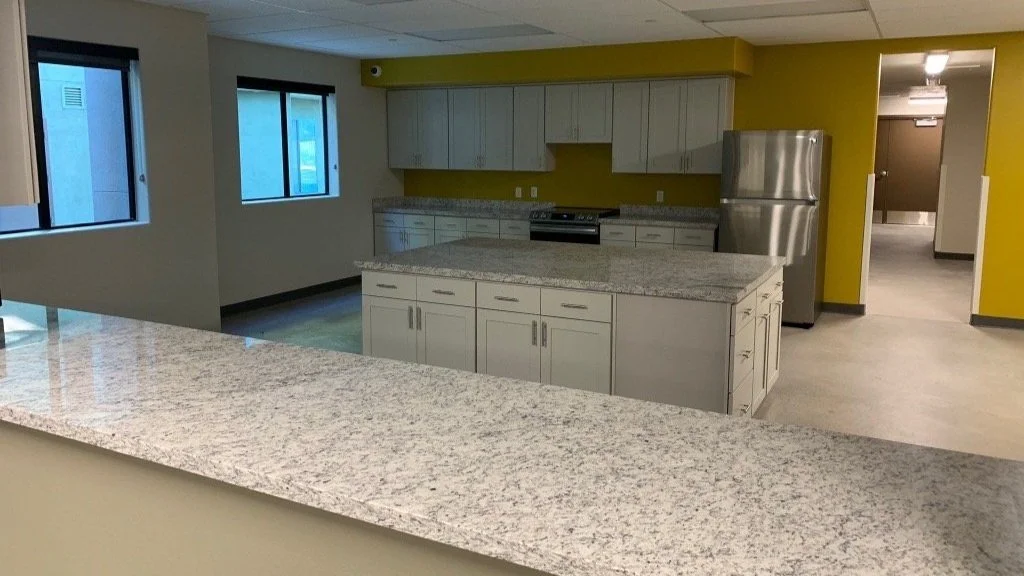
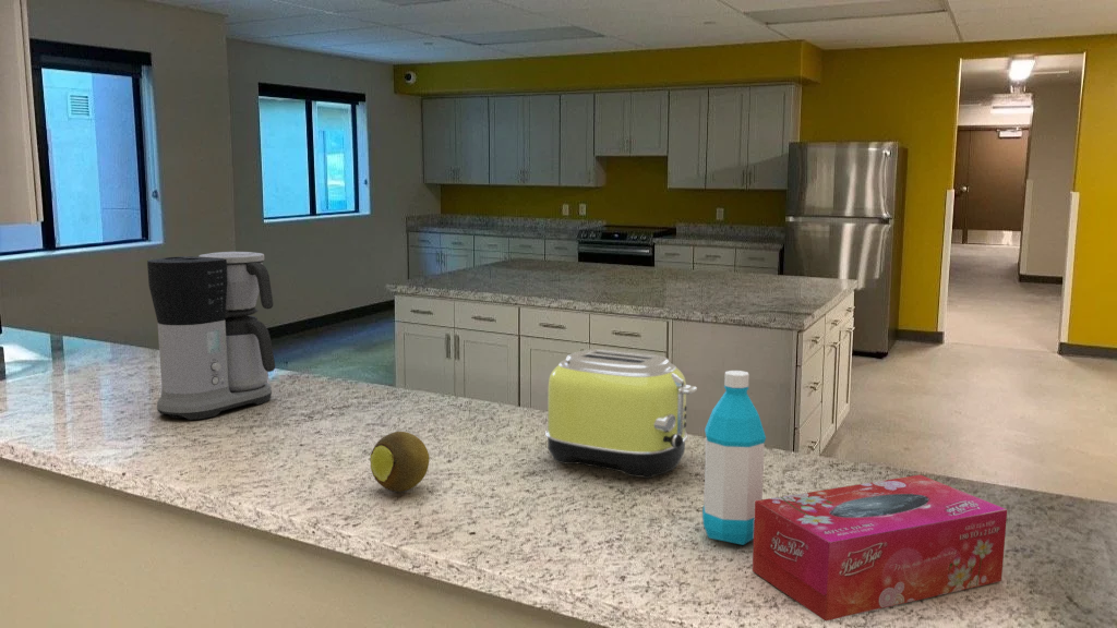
+ tissue box [752,474,1008,623]
+ coffee maker [146,251,276,421]
+ toaster [544,348,698,480]
+ fruit [369,431,431,493]
+ water bottle [701,370,767,546]
